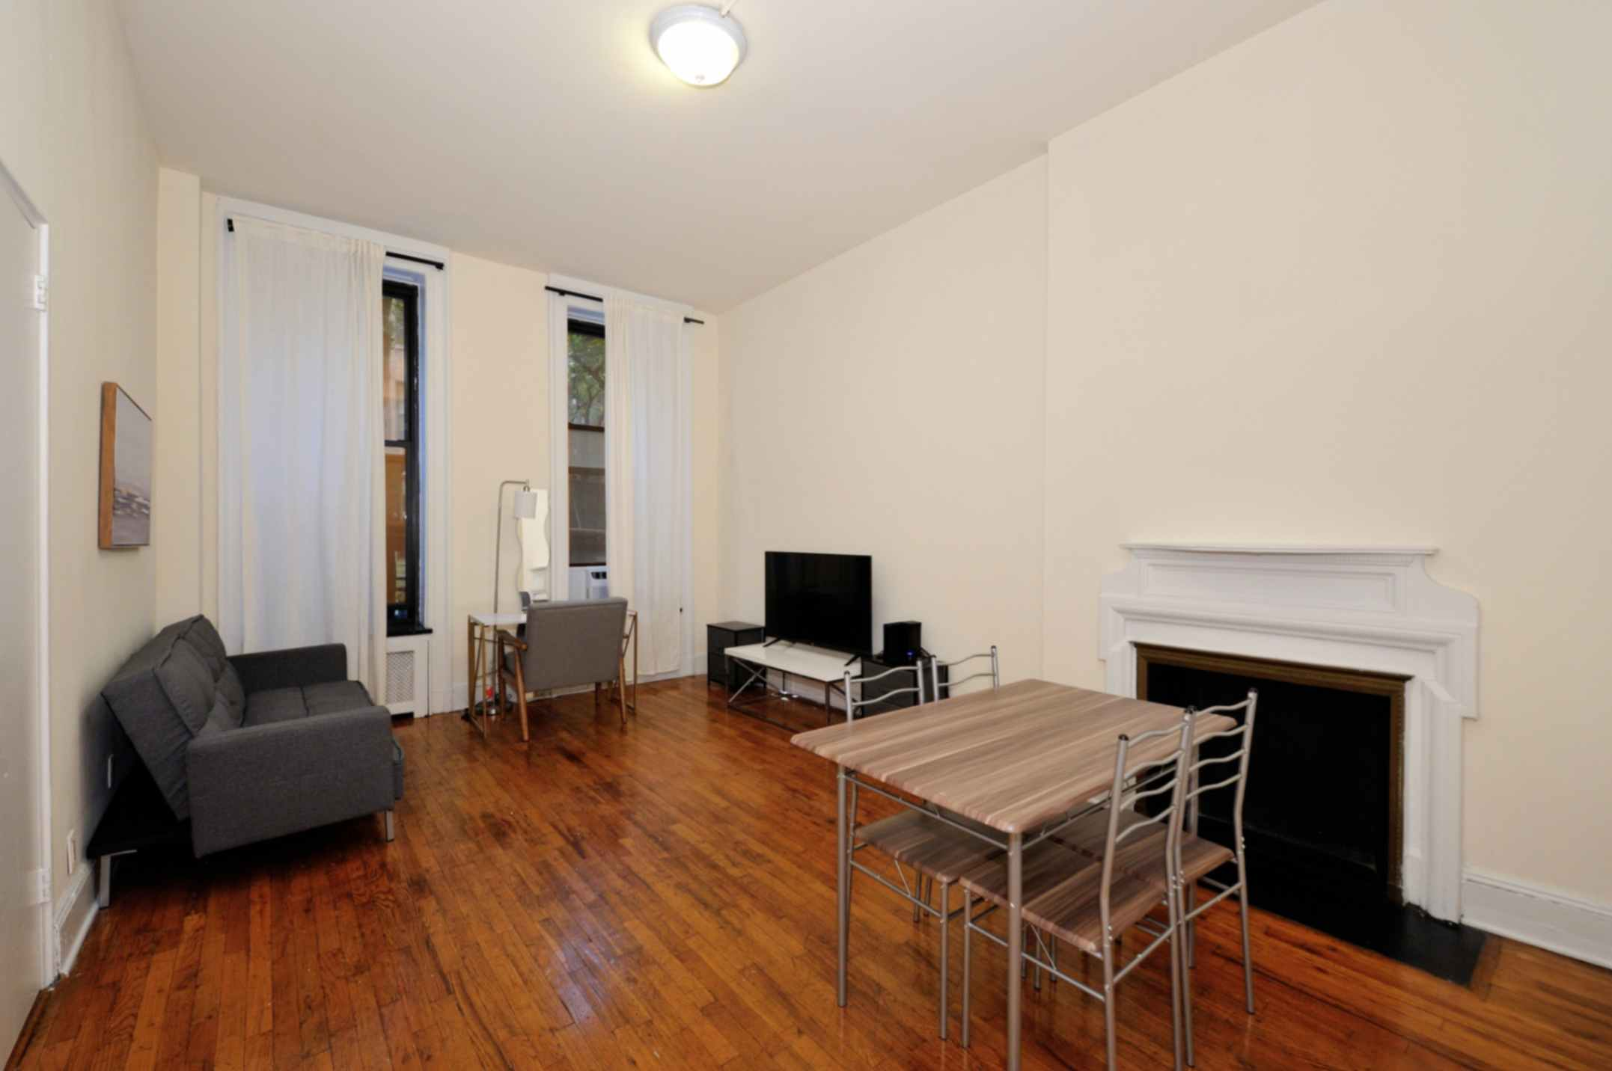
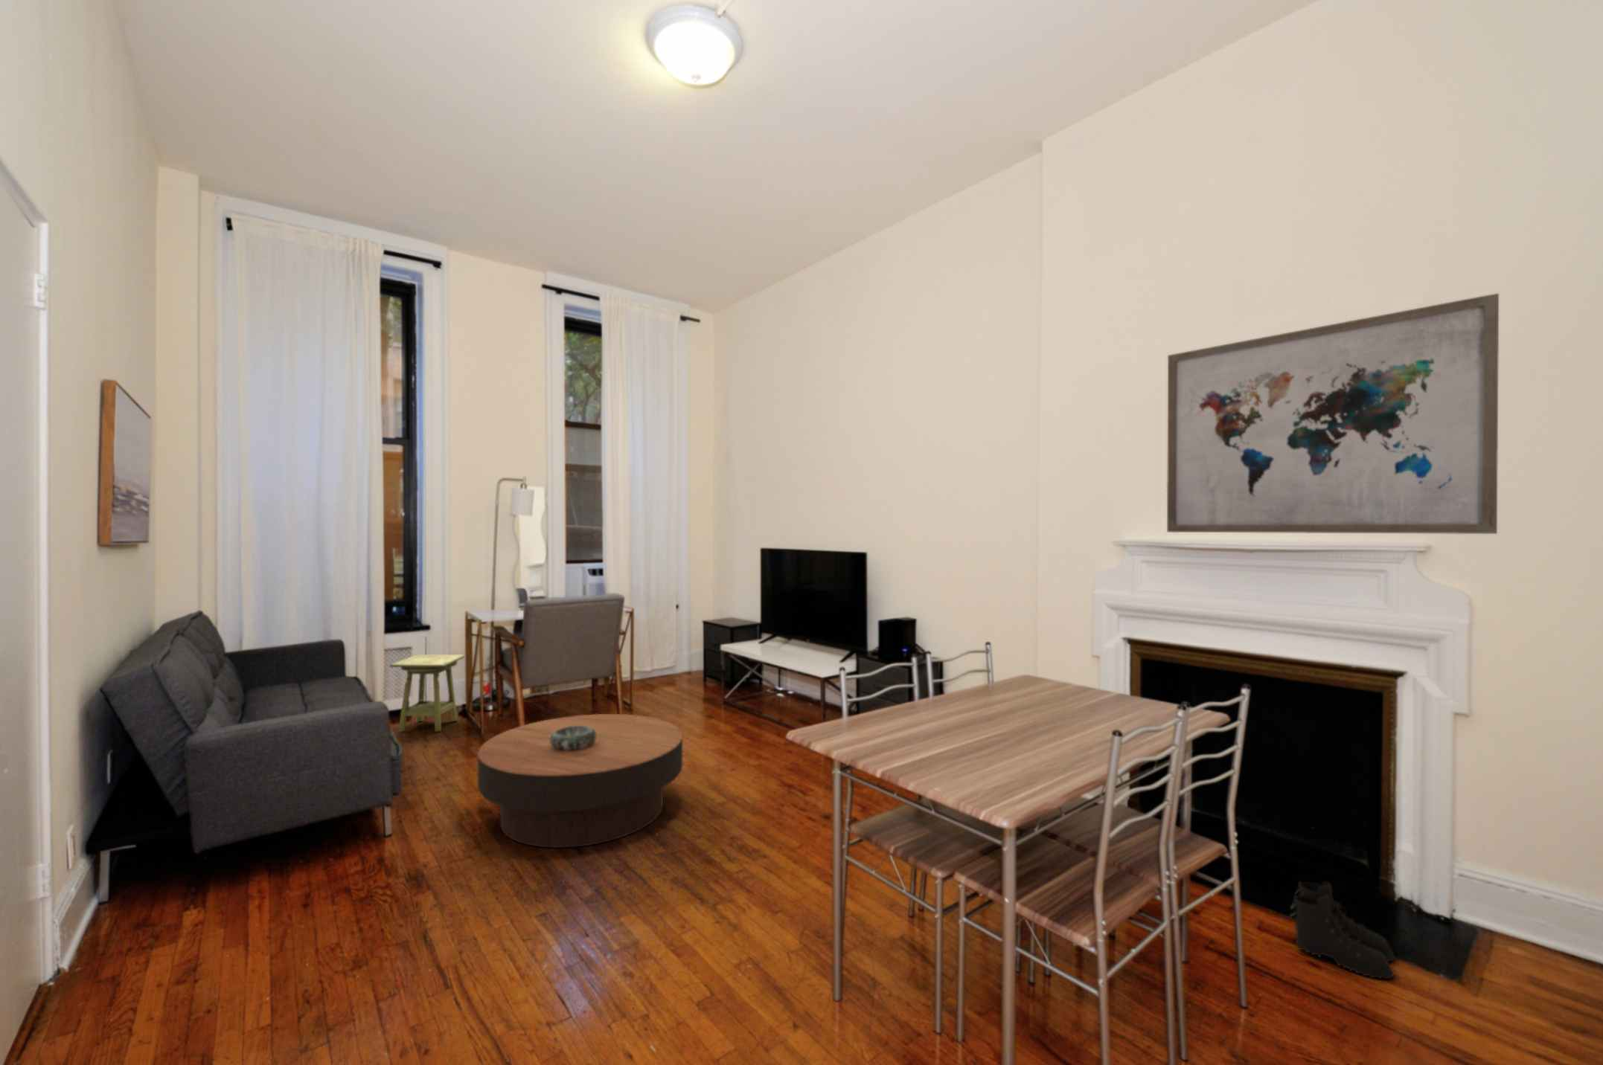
+ side table [389,654,466,733]
+ wall art [1167,292,1500,535]
+ decorative bowl [549,726,596,750]
+ boots [1289,881,1395,979]
+ coffee table [477,713,683,849]
